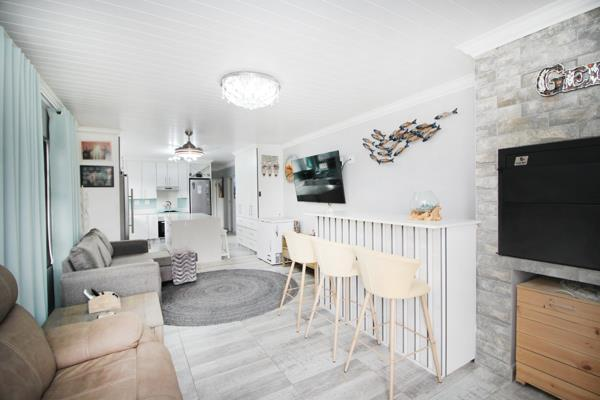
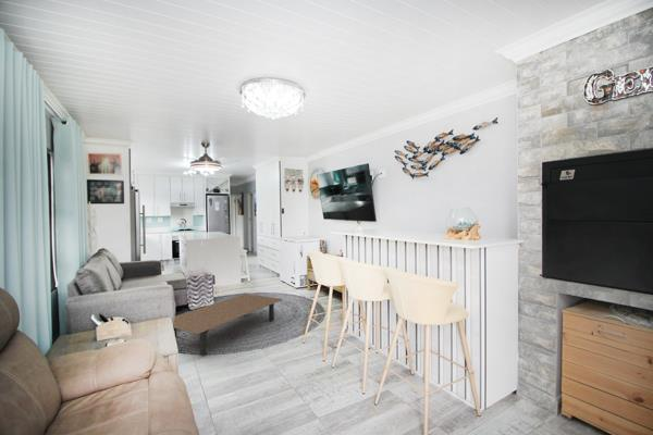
+ coffee table [174,293,284,357]
